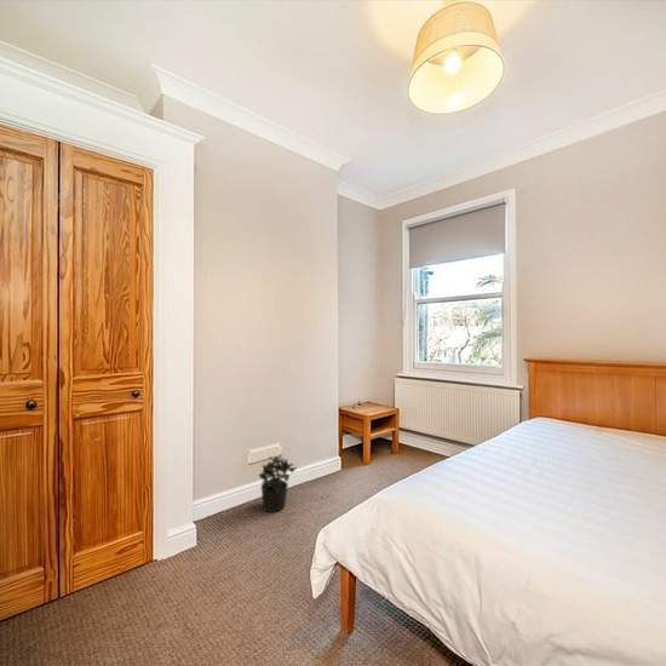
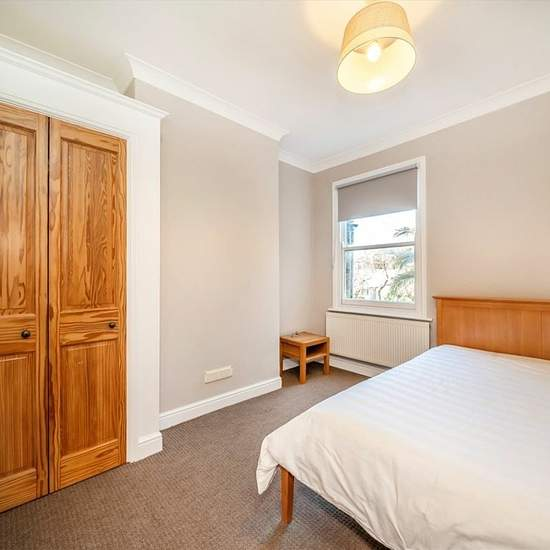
- potted plant [258,453,298,513]
